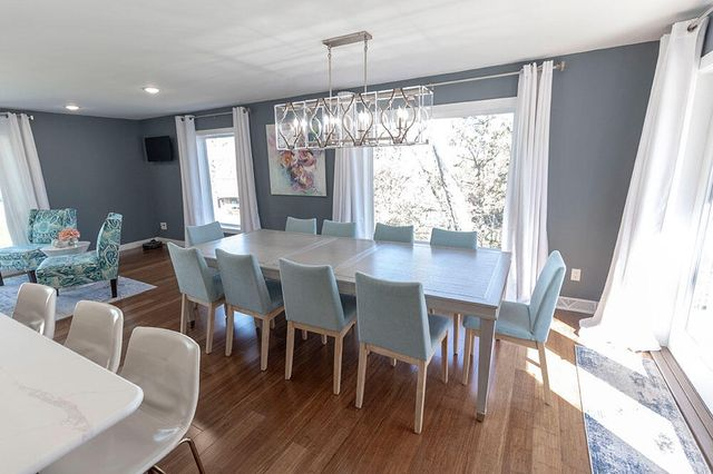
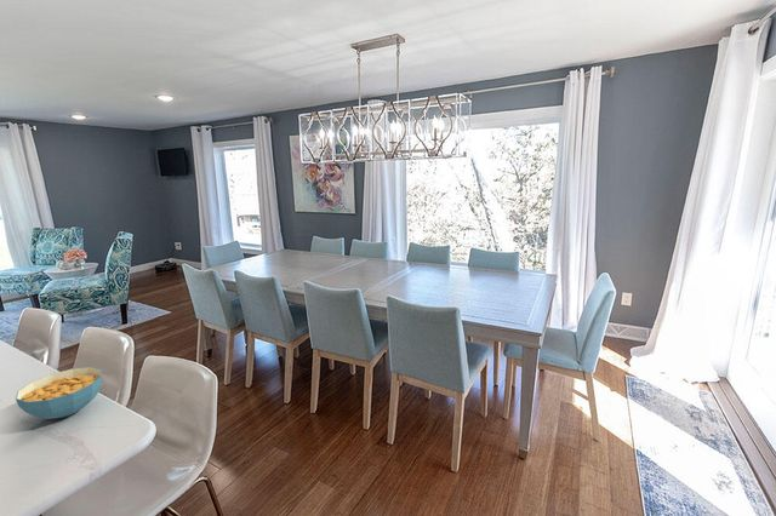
+ cereal bowl [15,366,103,420]
